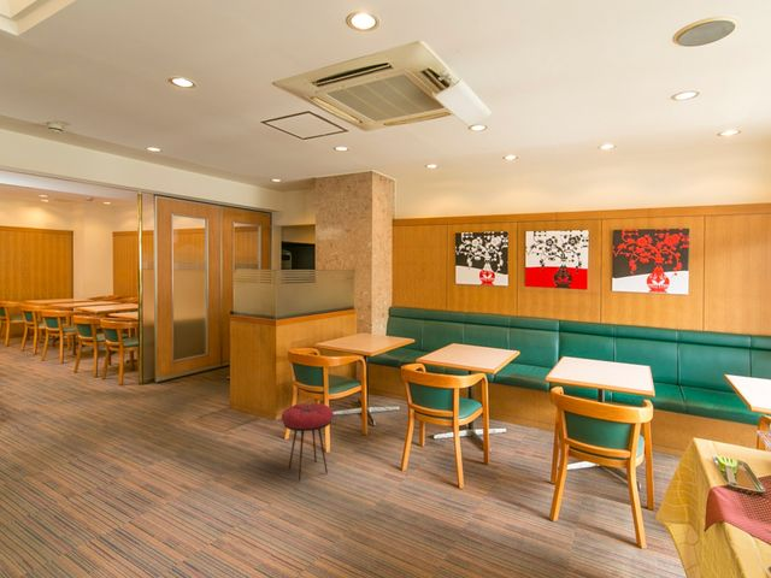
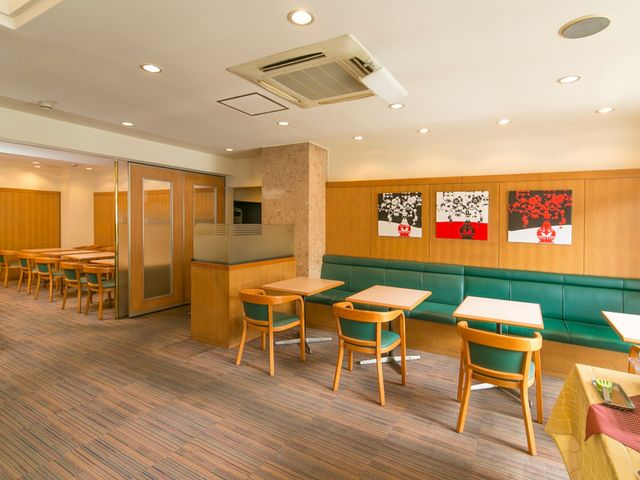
- stool [281,402,335,482]
